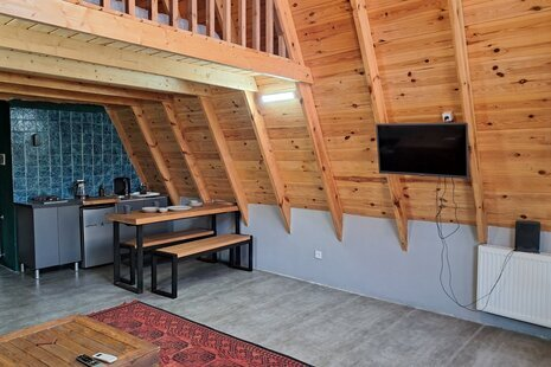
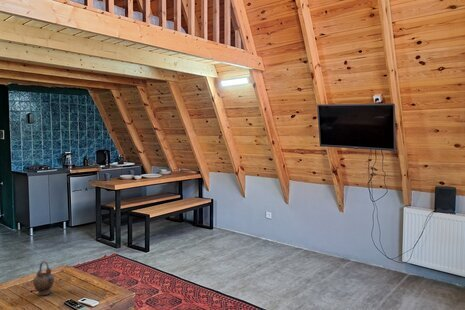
+ teapot [32,260,55,296]
